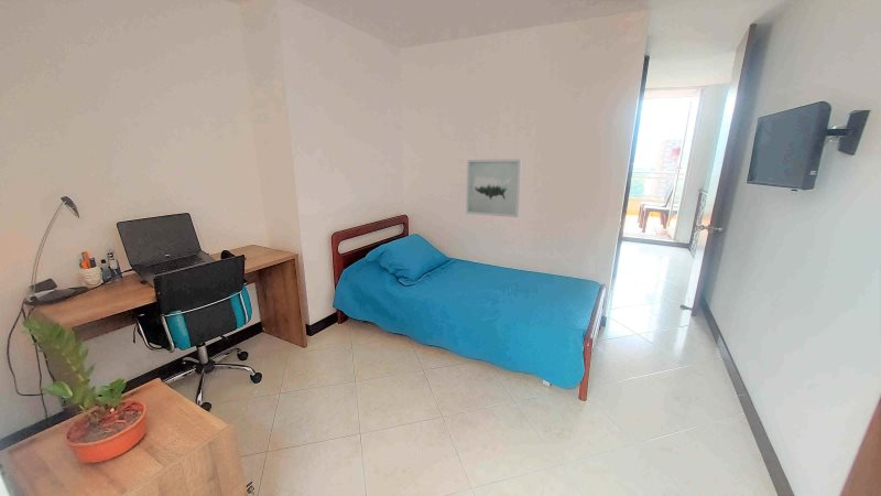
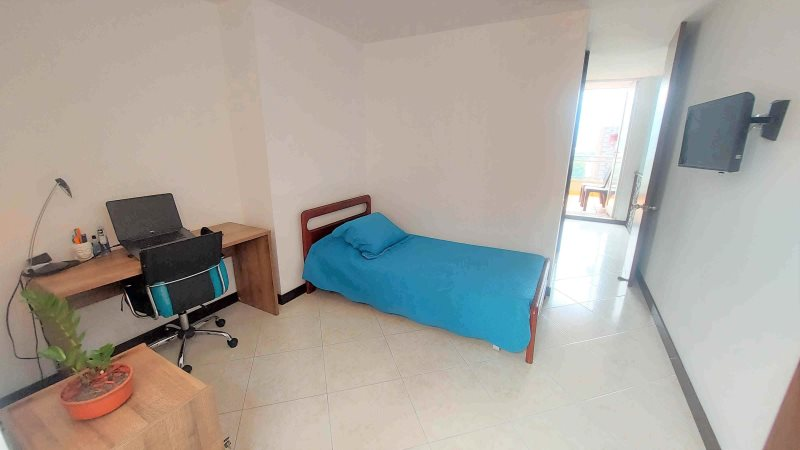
- wall art [465,158,523,218]
